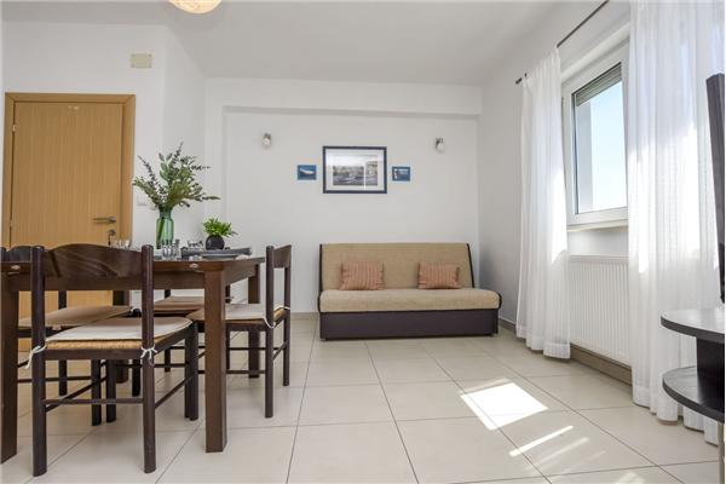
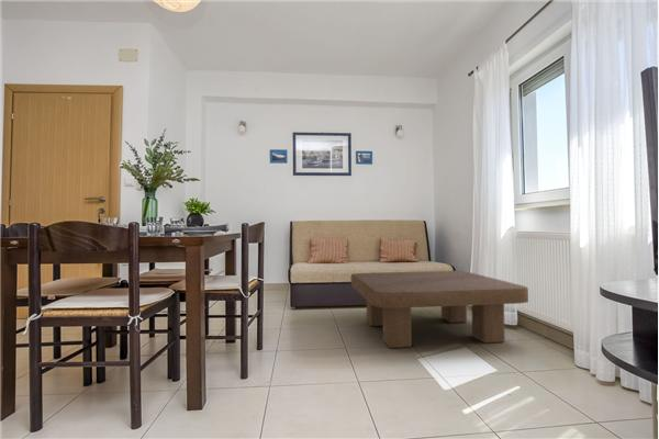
+ coffee table [350,270,529,349]
